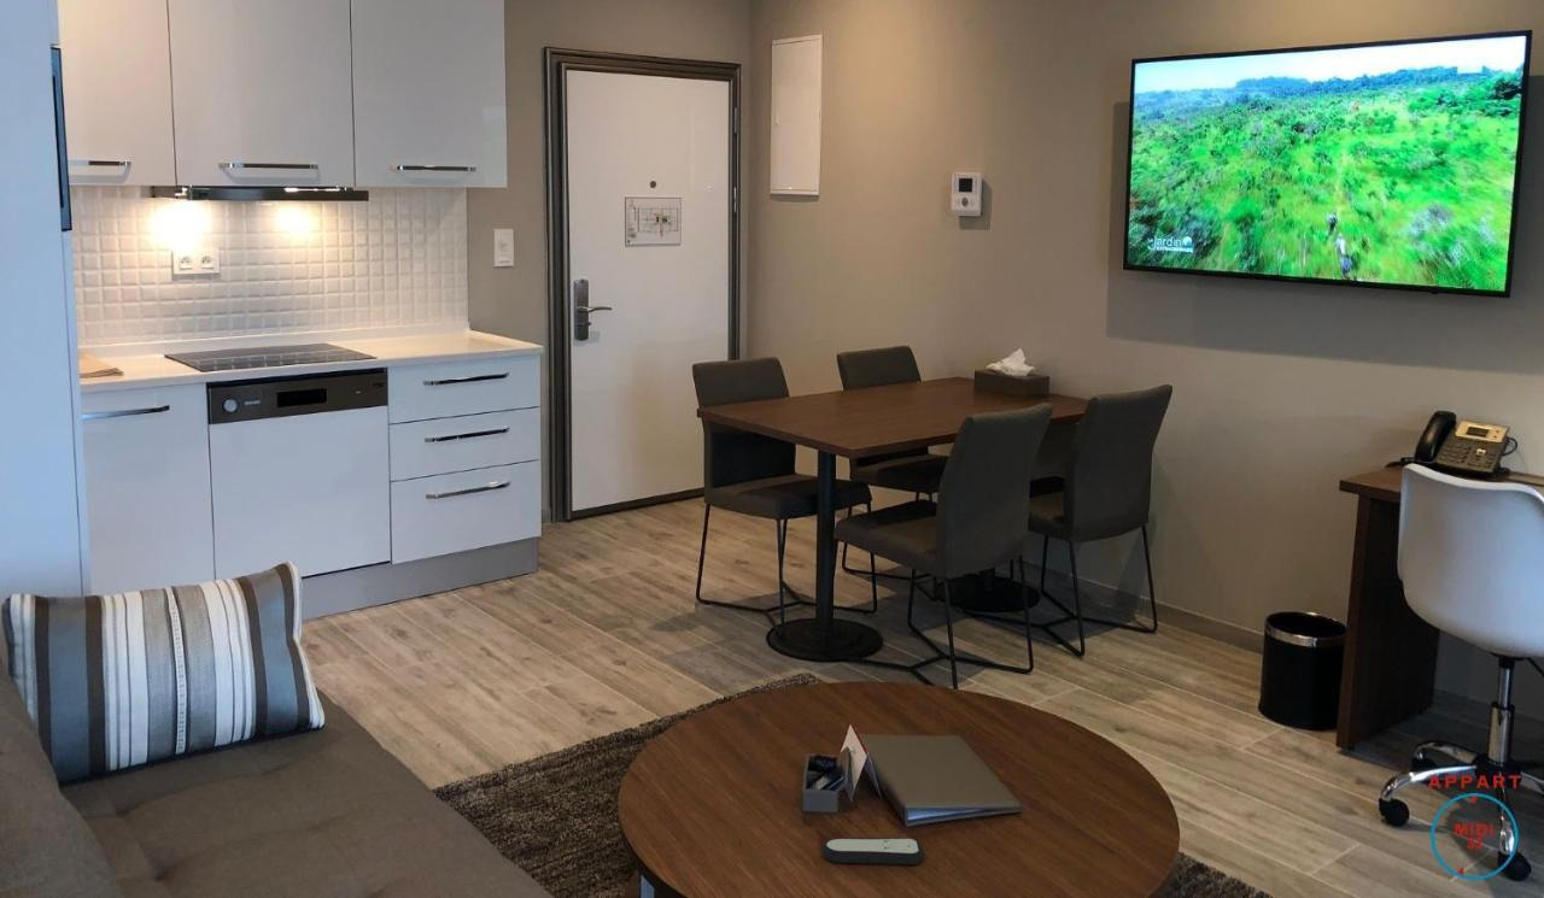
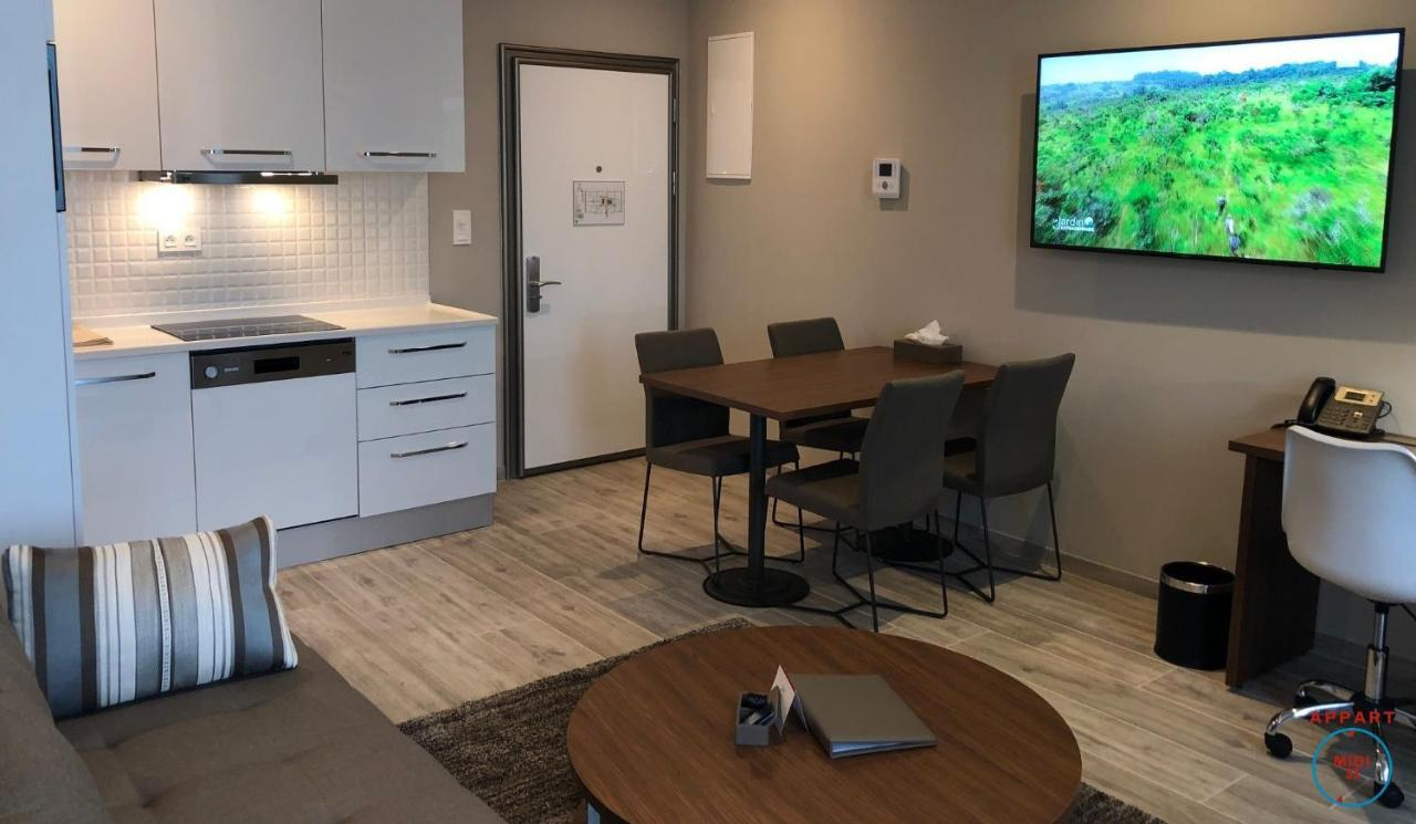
- remote control [821,837,925,867]
